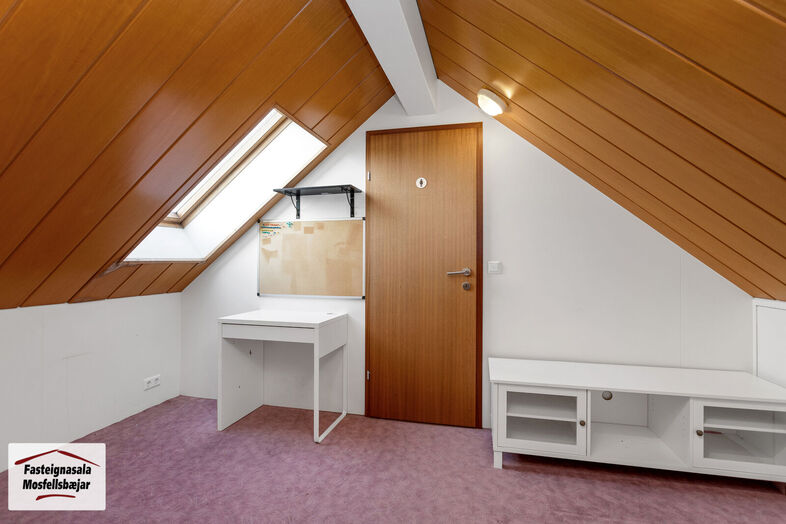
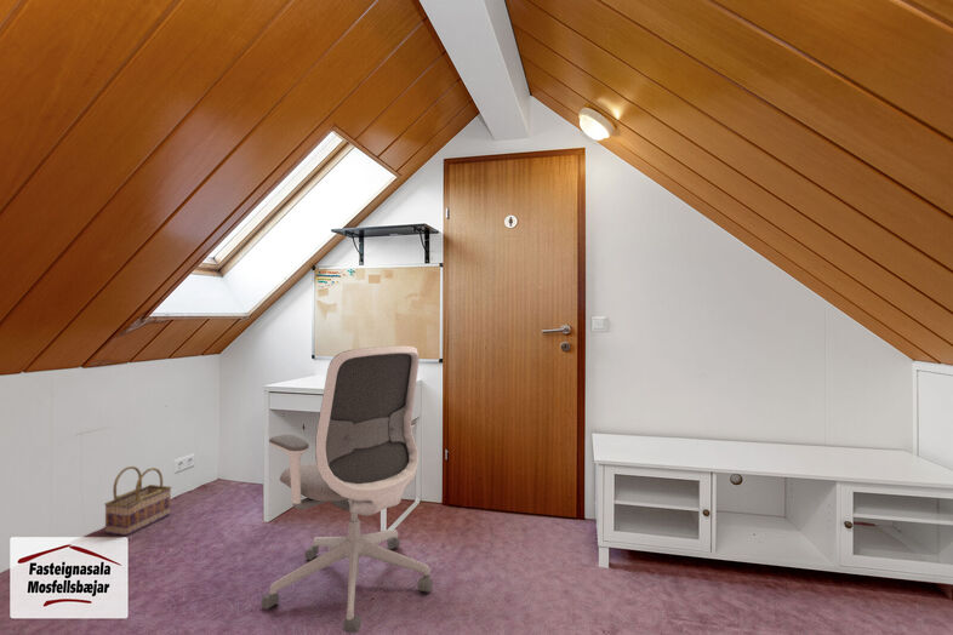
+ office chair [259,345,434,634]
+ basket [103,465,172,537]
